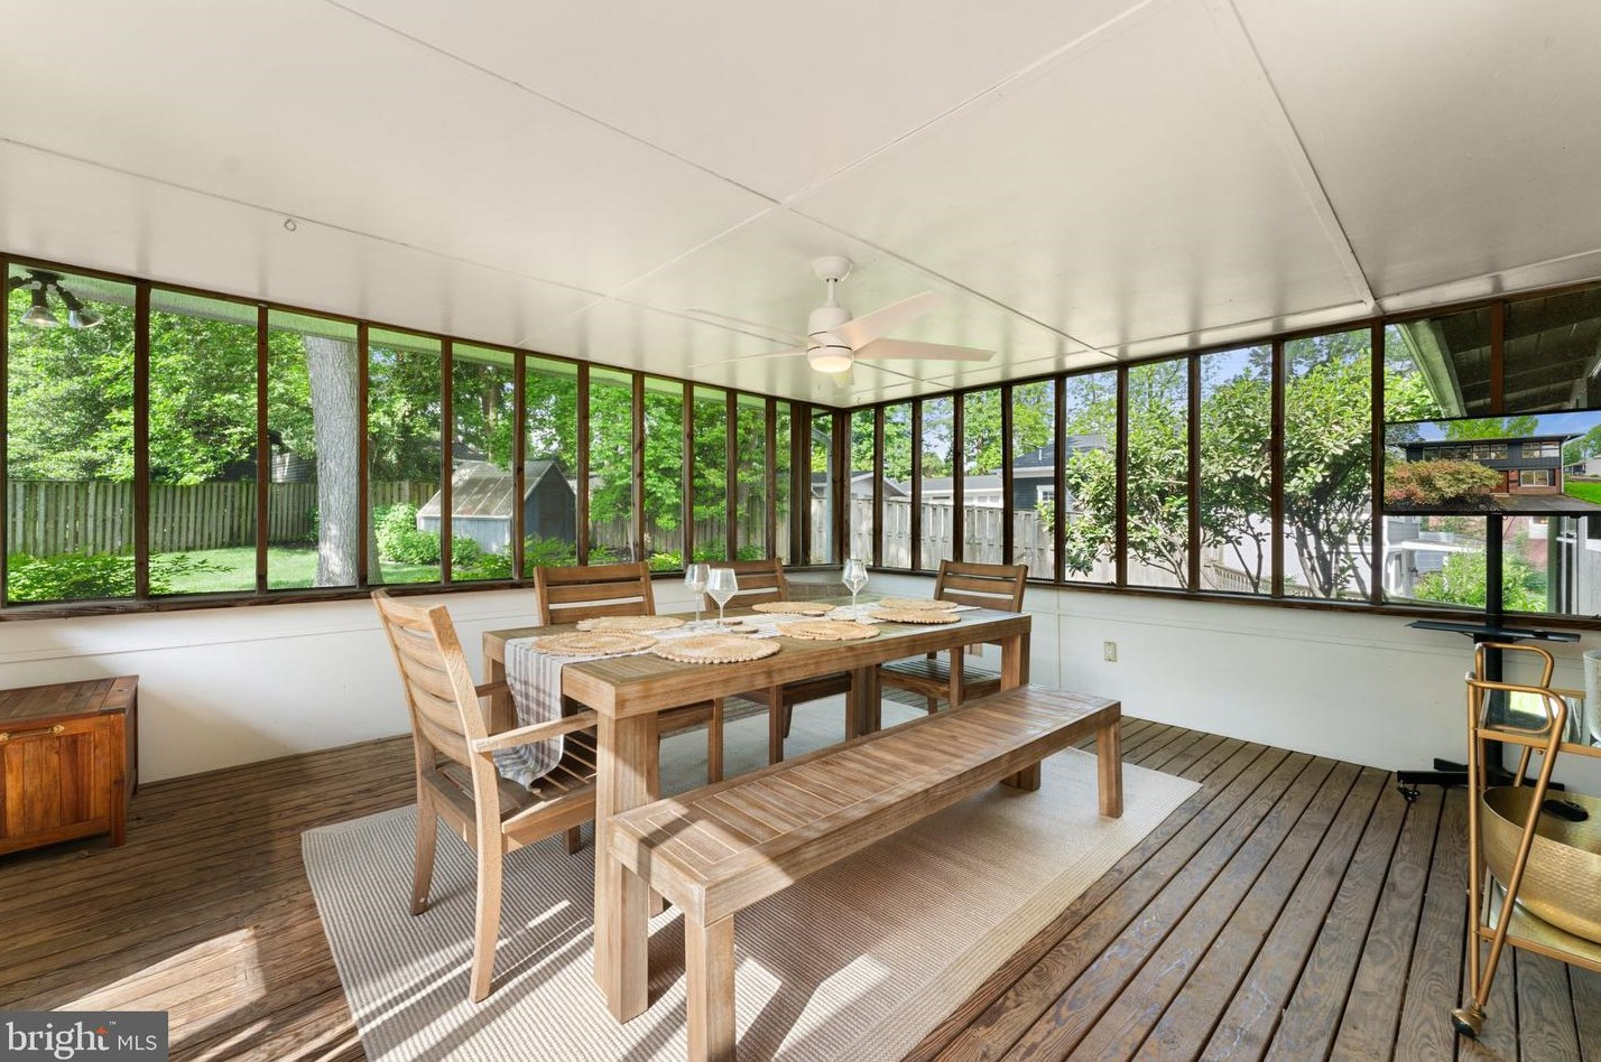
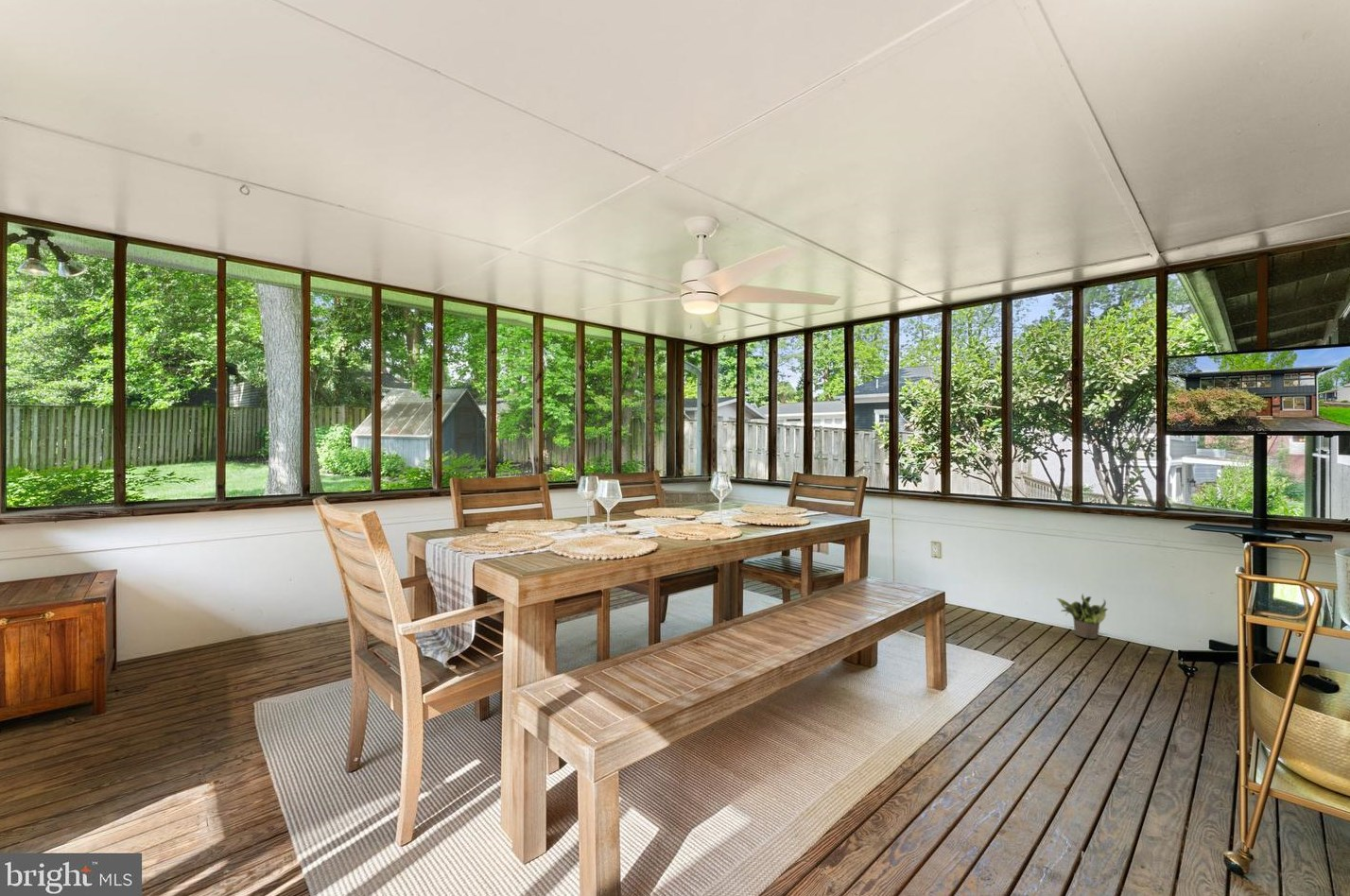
+ potted plant [1055,593,1109,640]
